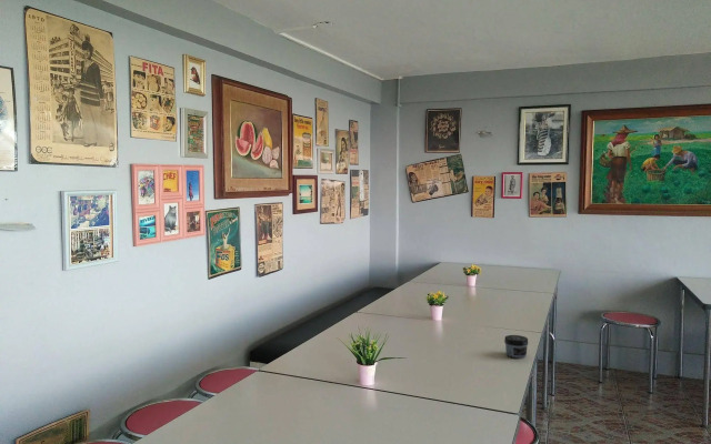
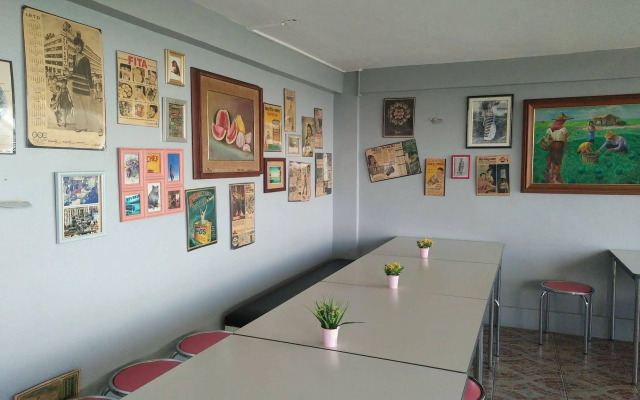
- jar [503,334,529,359]
